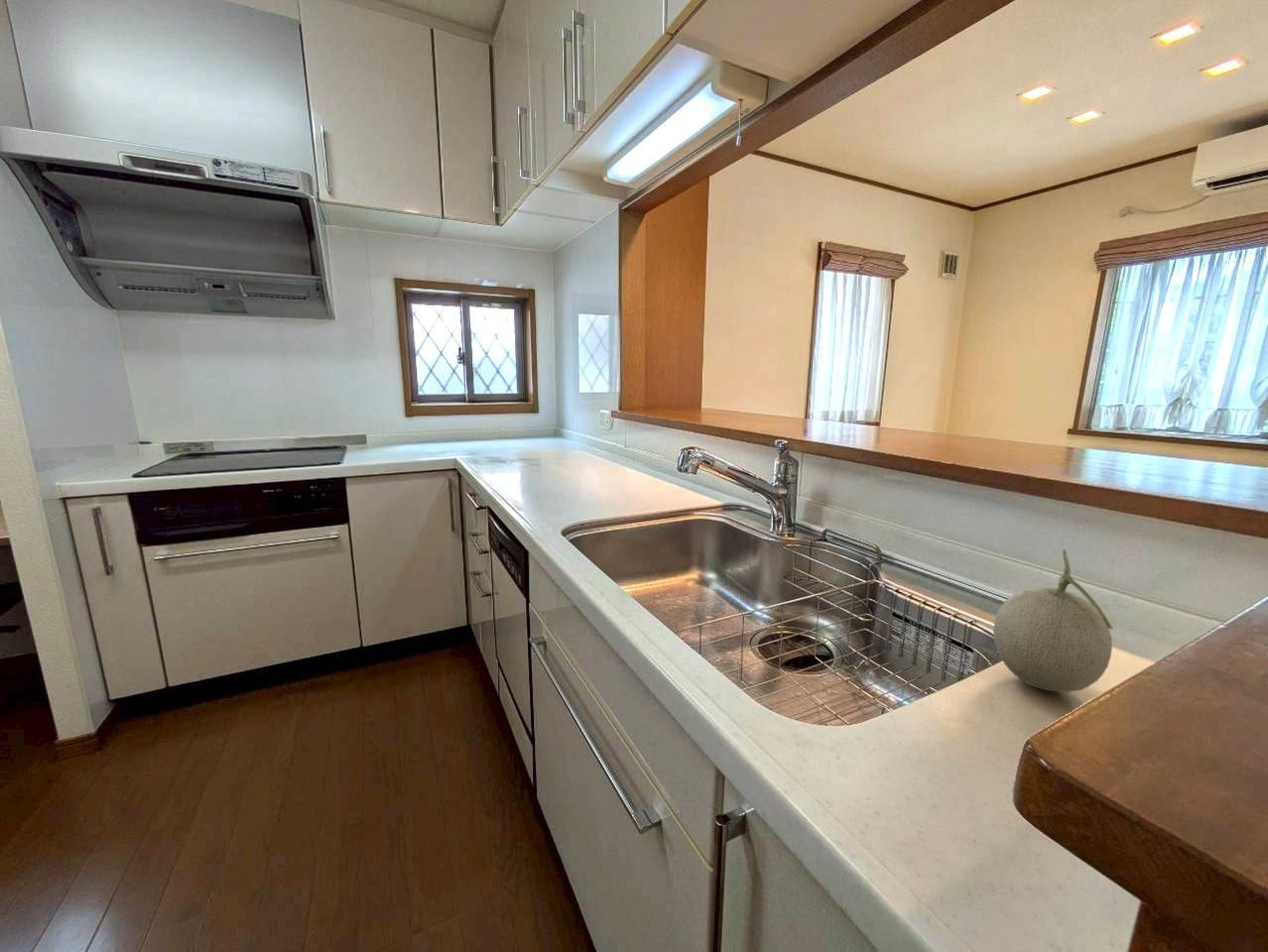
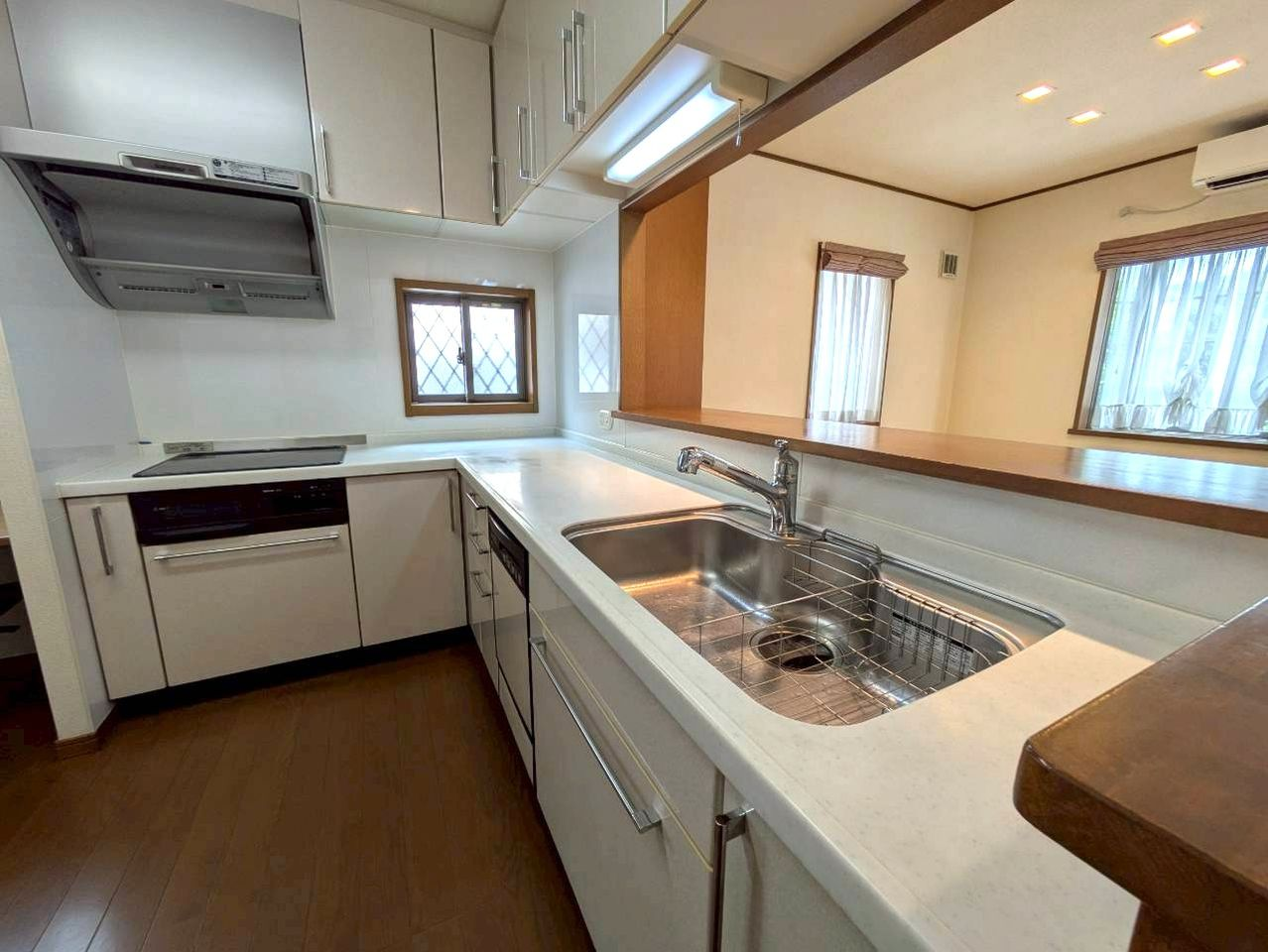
- fruit [992,548,1114,693]
